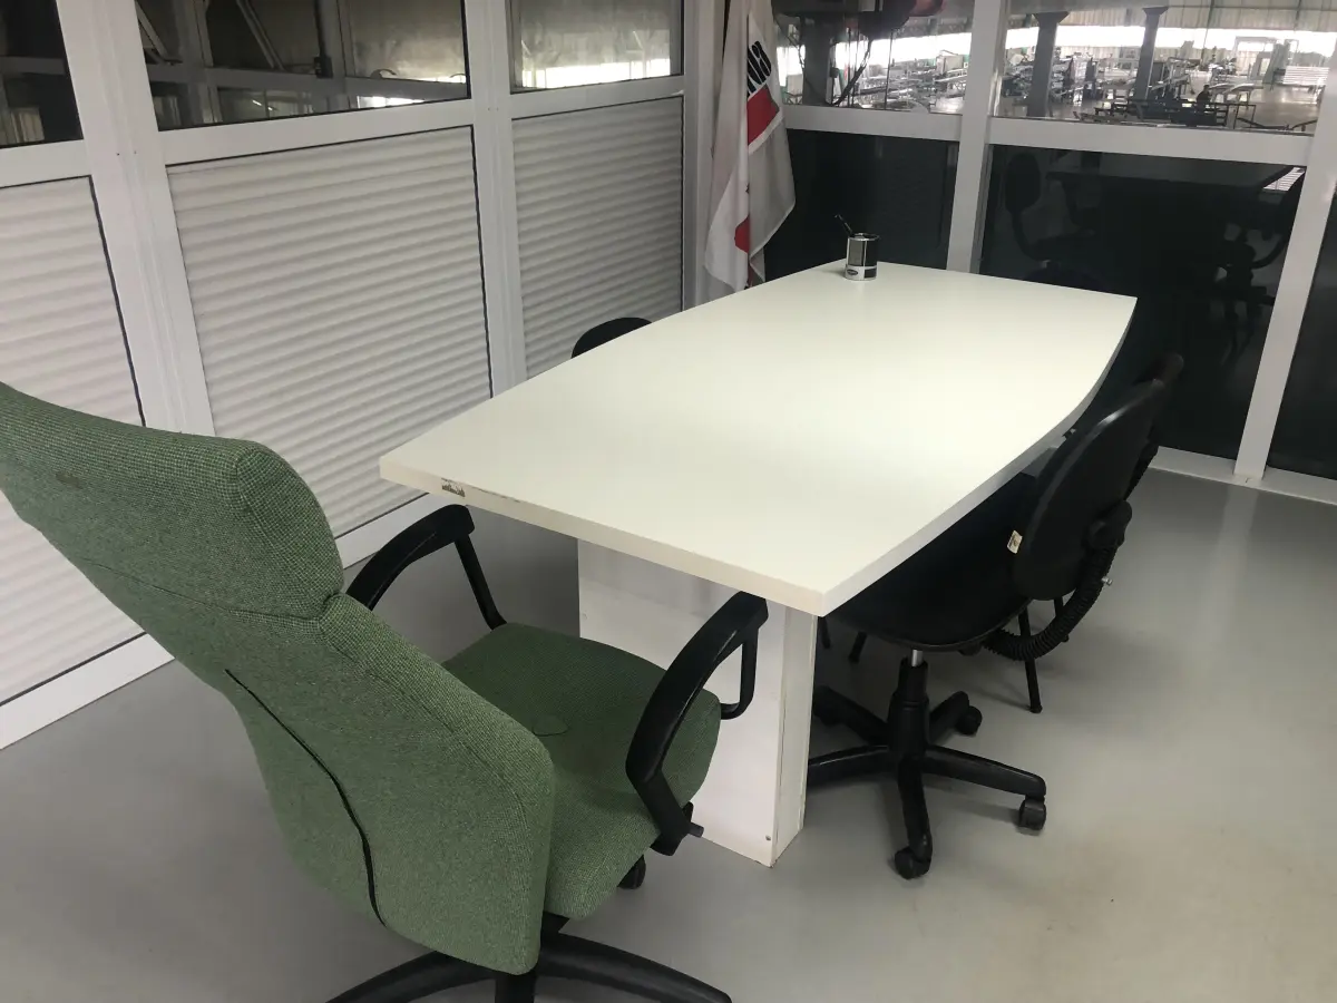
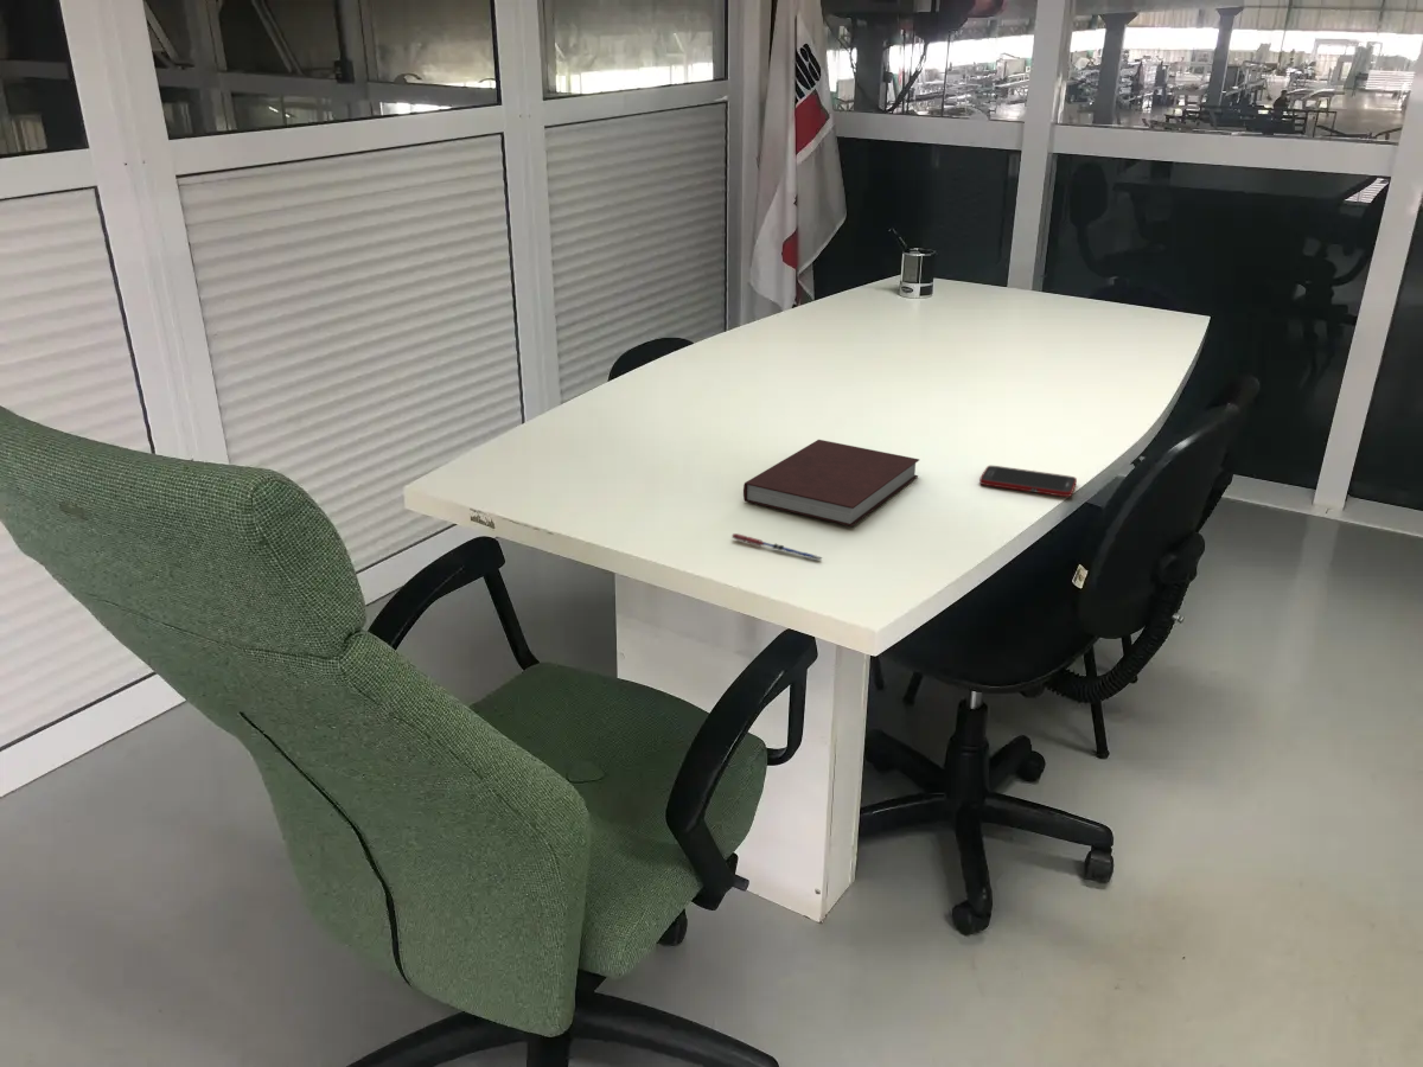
+ cell phone [978,465,1078,498]
+ pen [730,532,823,562]
+ notebook [742,439,920,528]
